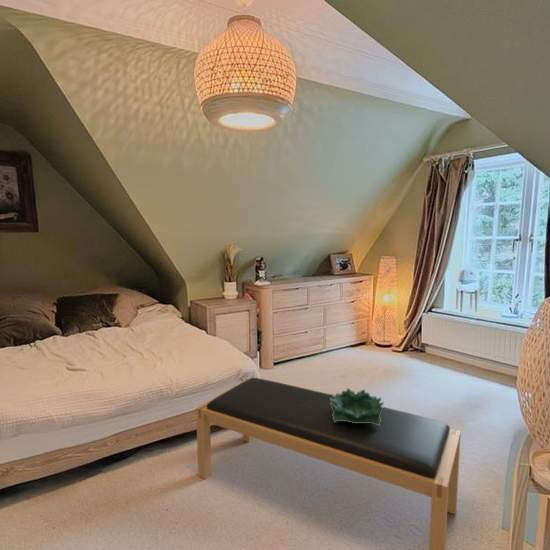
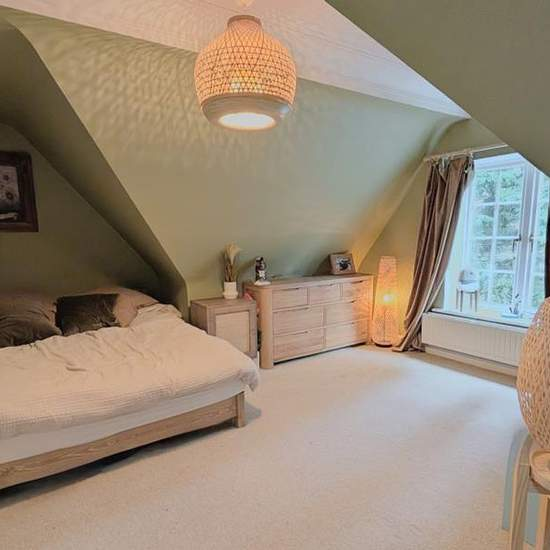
- bench [195,377,462,550]
- decorative bowl [330,387,385,426]
